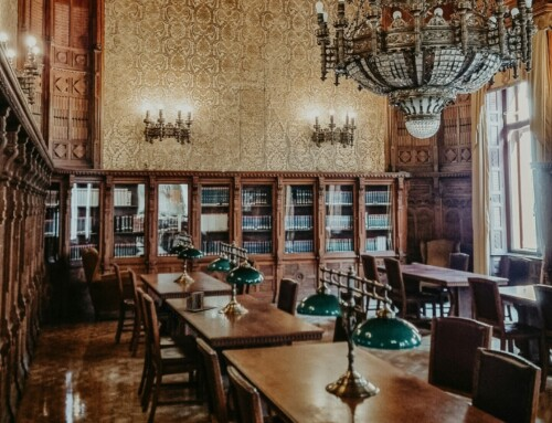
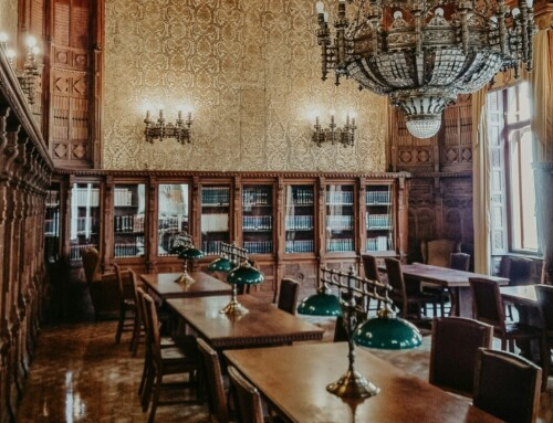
- books [174,290,219,313]
